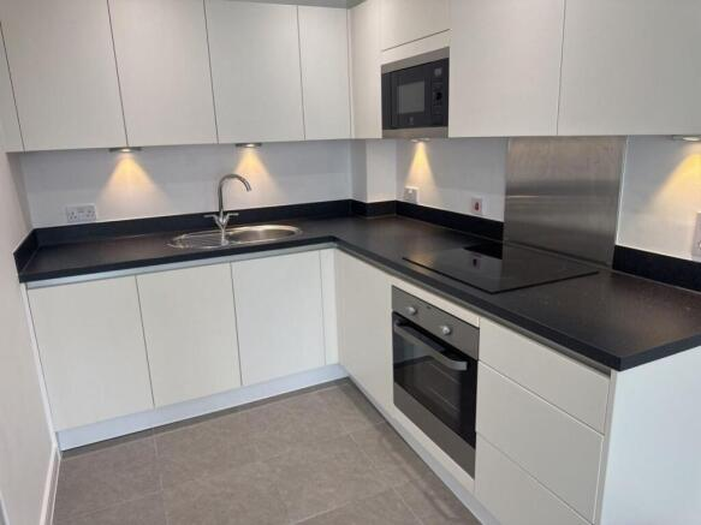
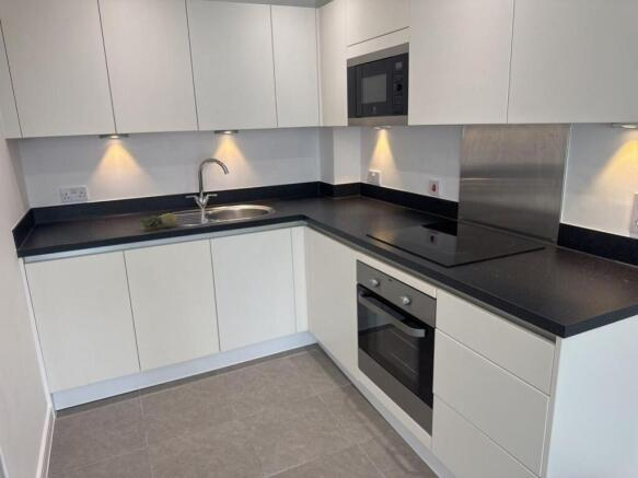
+ fruit [137,212,178,232]
